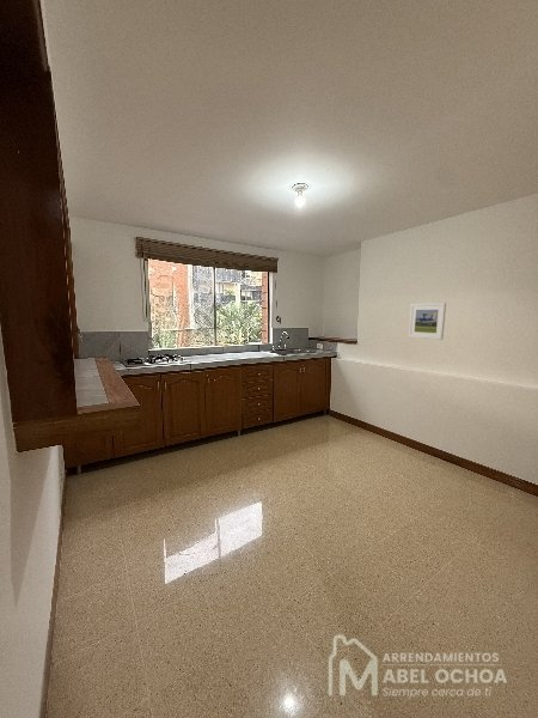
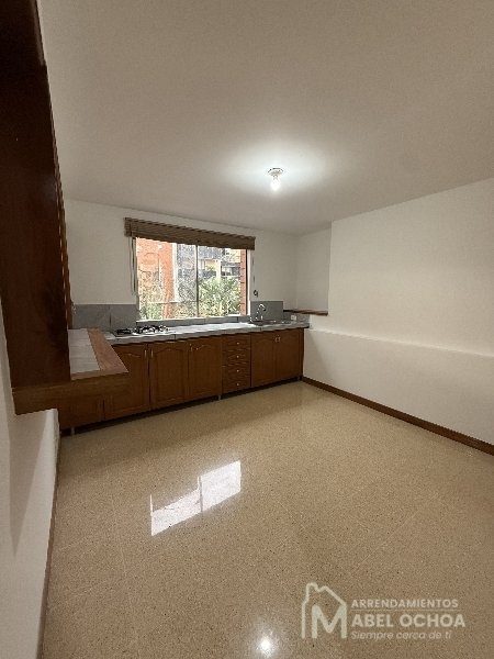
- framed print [408,302,447,341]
